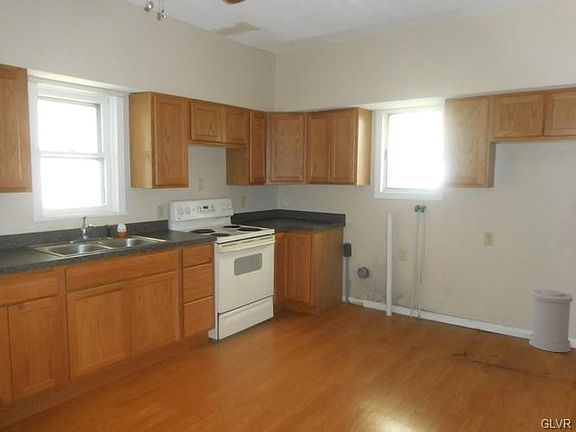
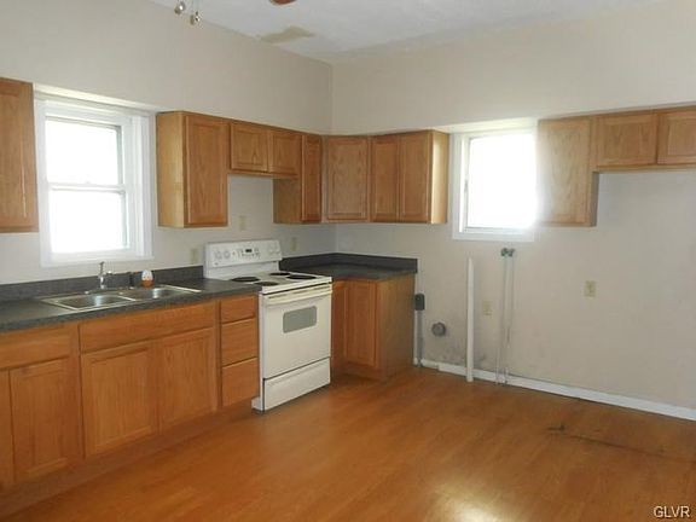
- trash can [529,289,574,353]
